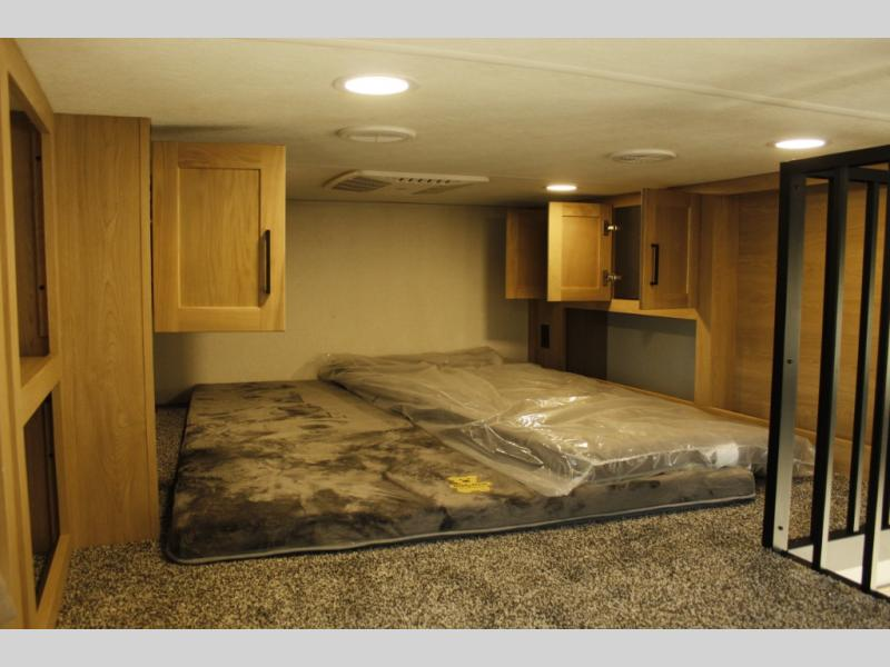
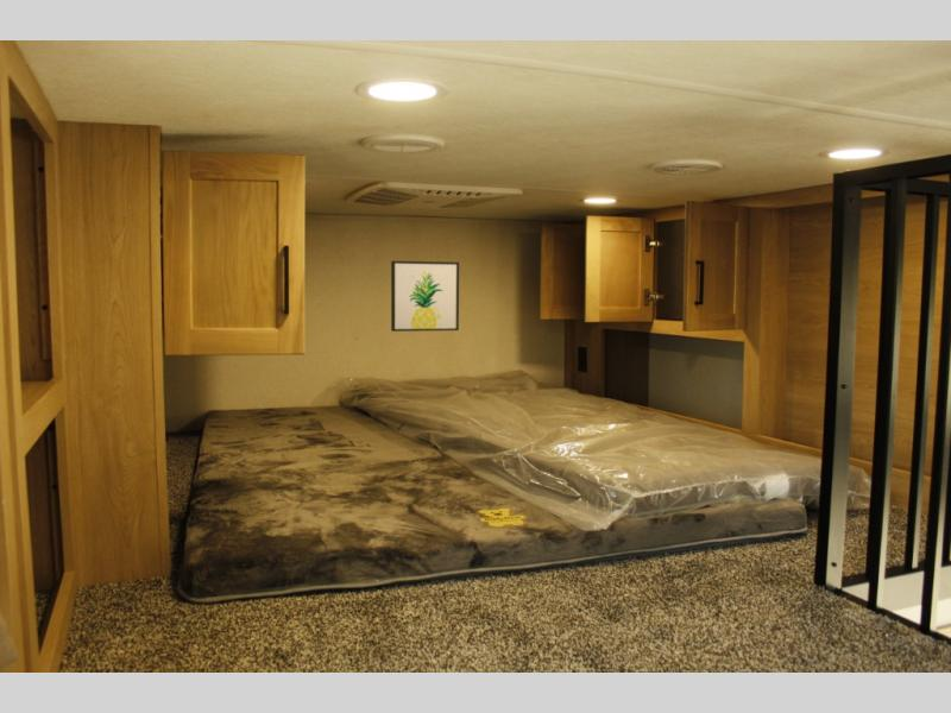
+ wall art [390,260,460,333]
